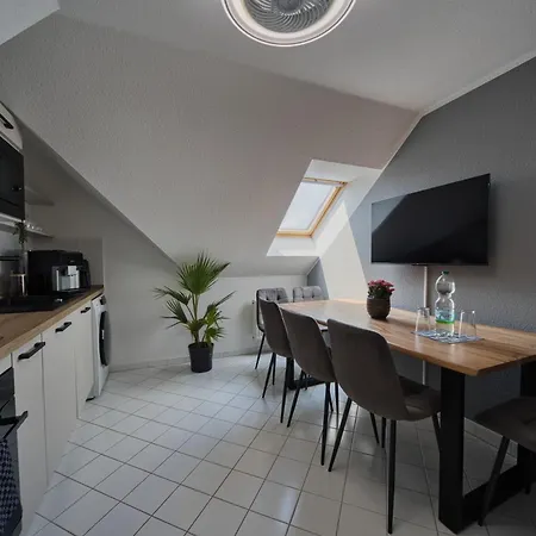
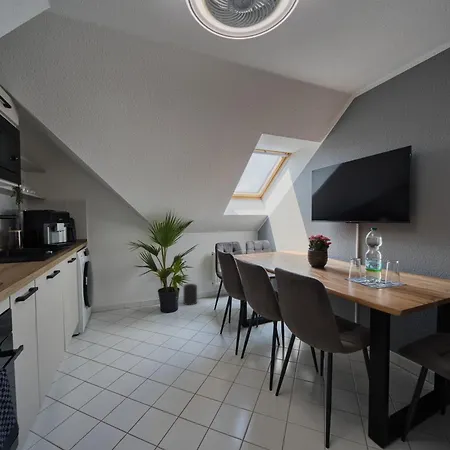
+ trash can [182,282,205,306]
